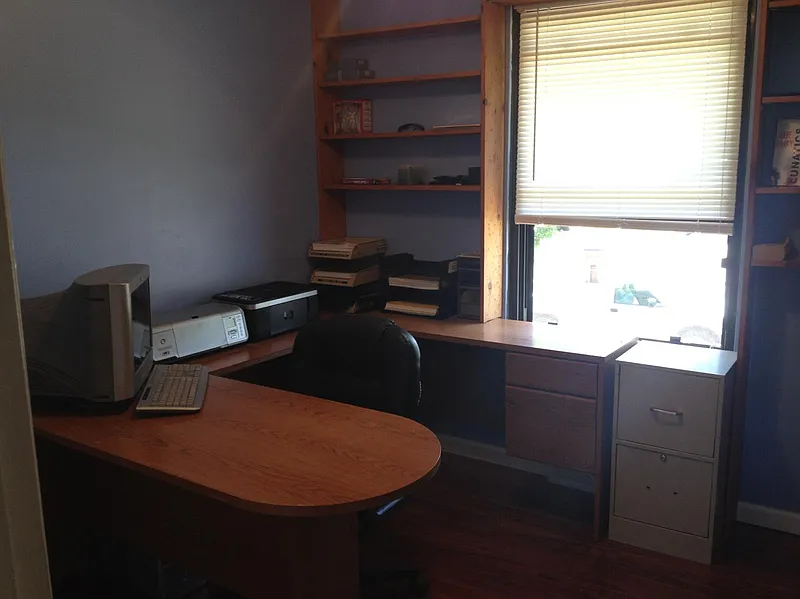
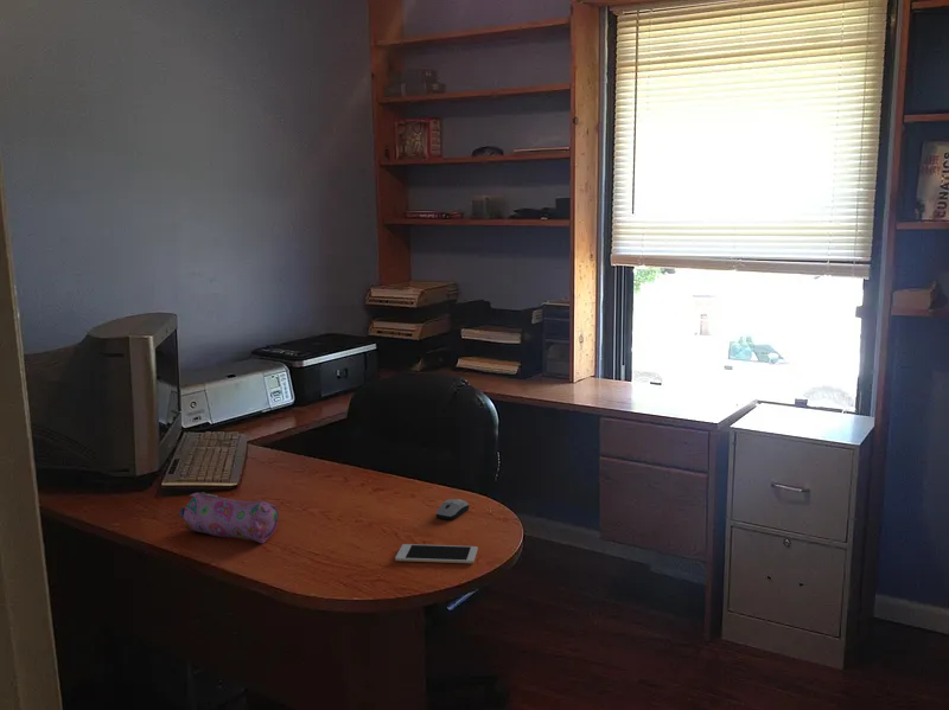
+ cell phone [394,543,479,564]
+ pencil case [178,491,280,544]
+ computer mouse [435,498,470,522]
